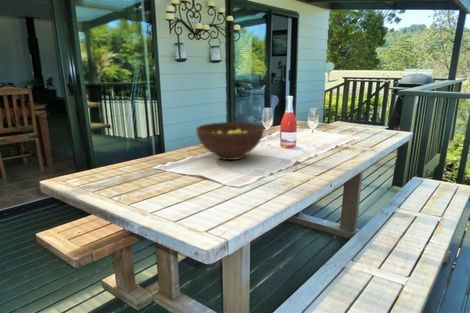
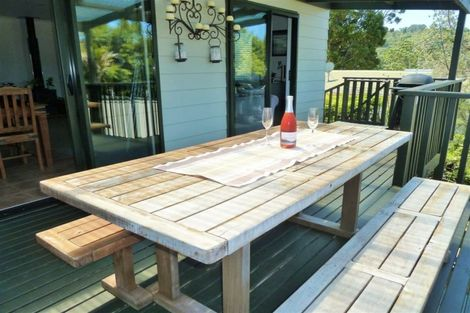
- fruit bowl [195,121,265,161]
